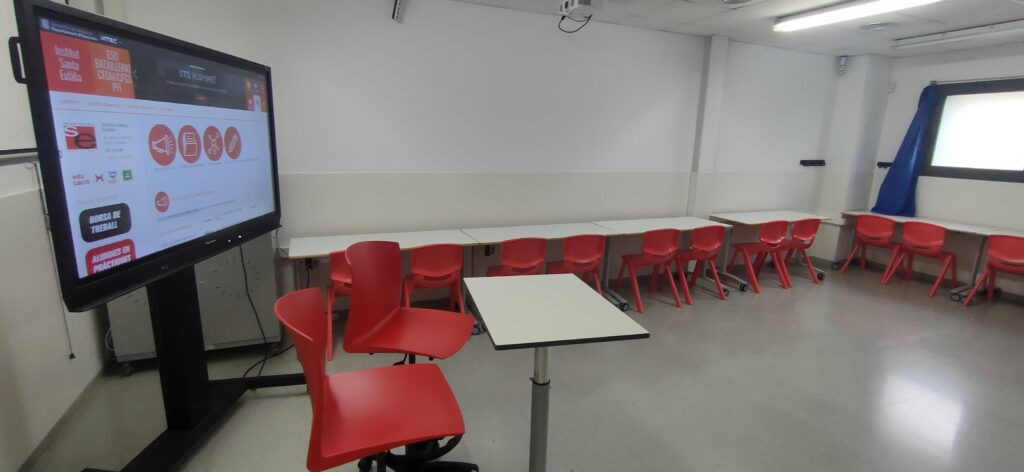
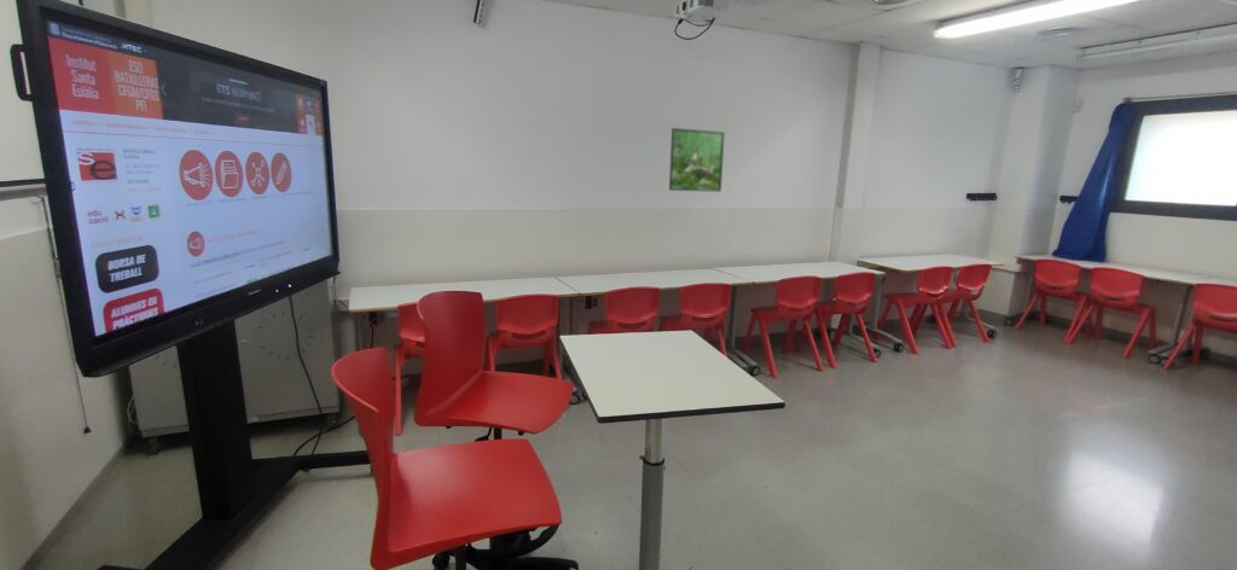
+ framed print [668,127,726,193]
